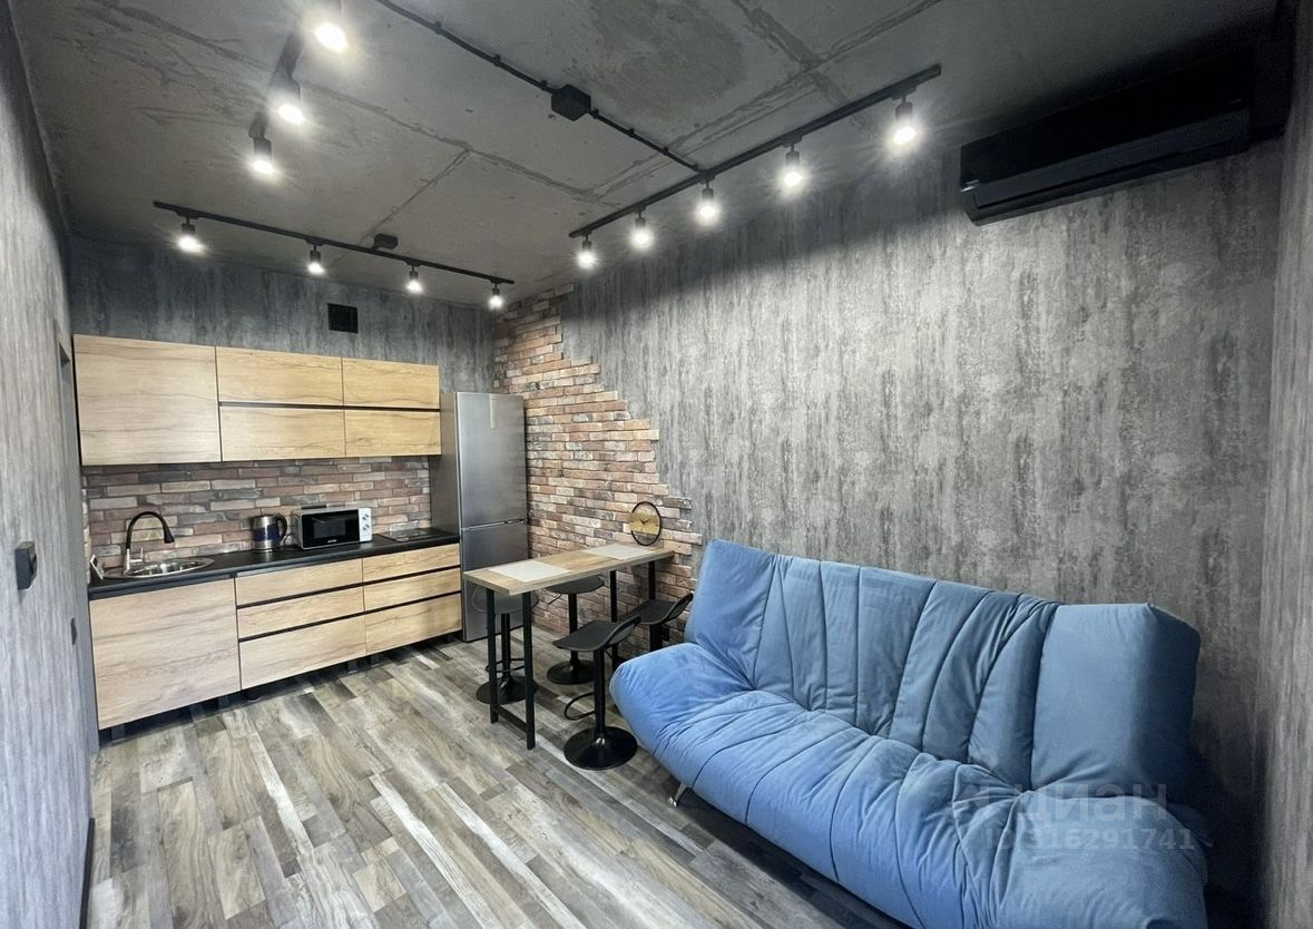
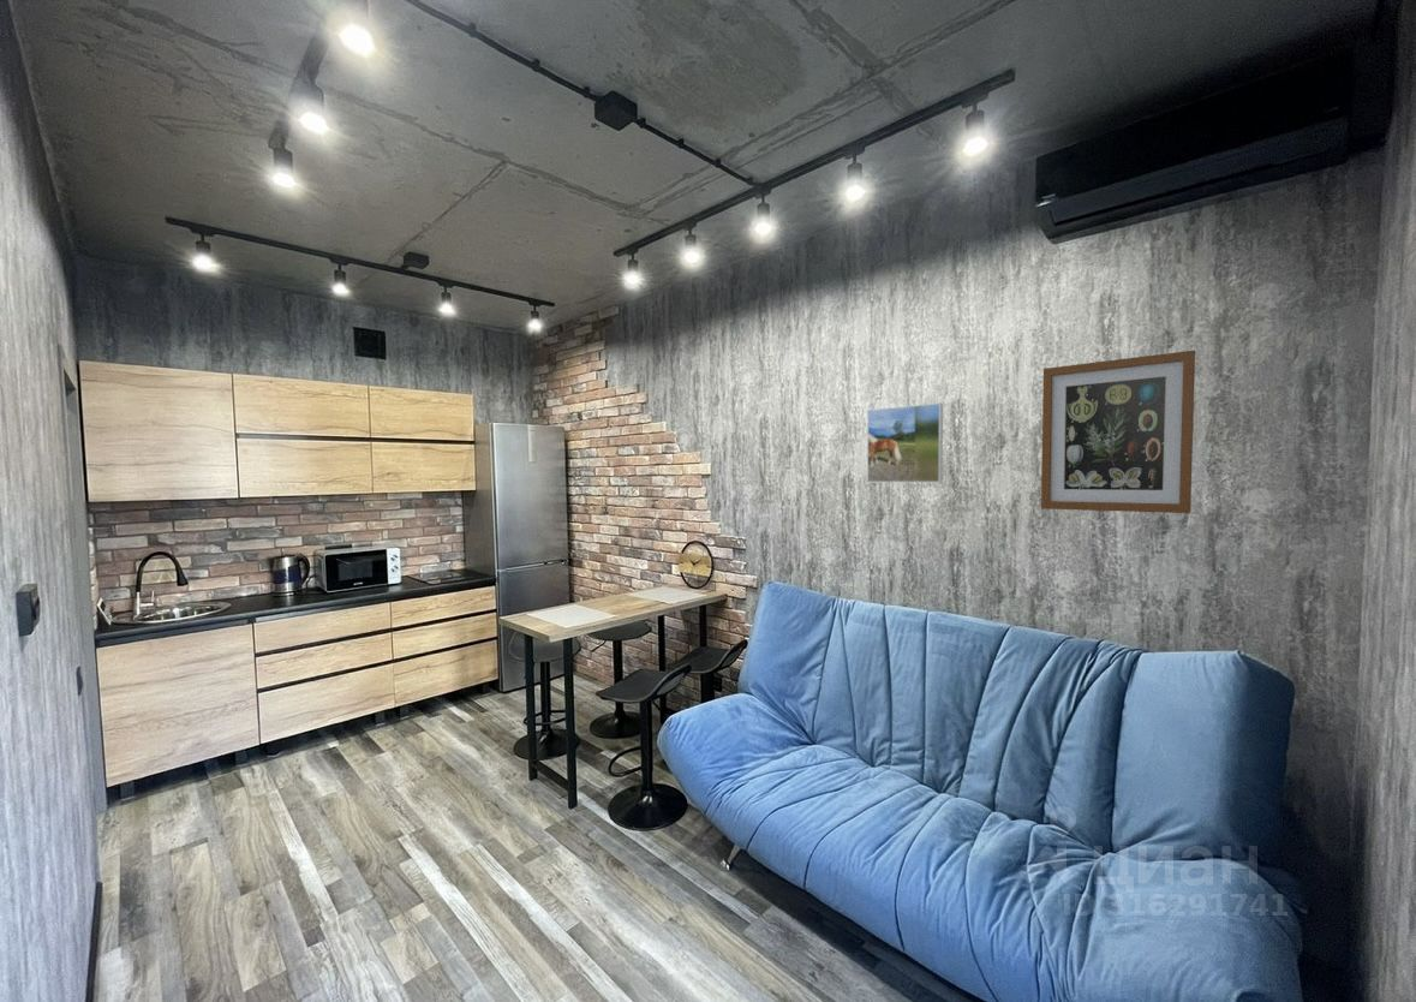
+ wall art [1040,350,1196,514]
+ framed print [866,401,944,484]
